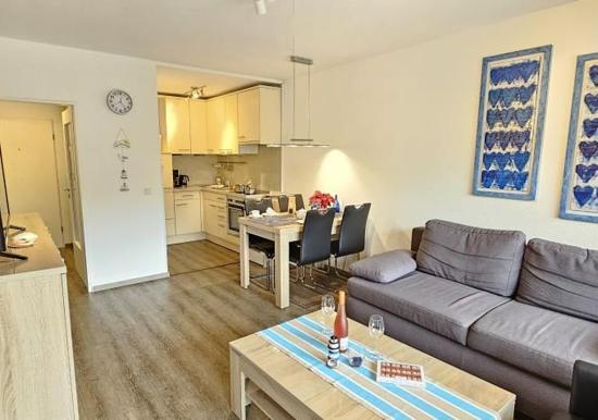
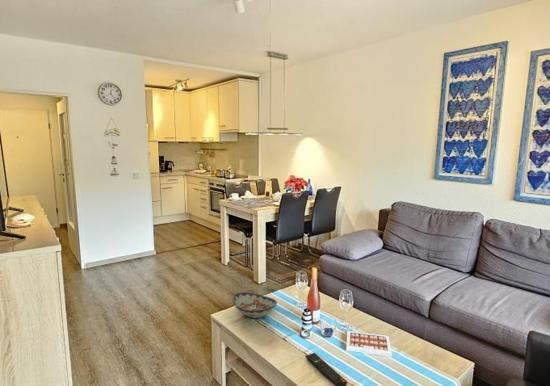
+ remote control [305,352,348,386]
+ decorative bowl [231,291,278,319]
